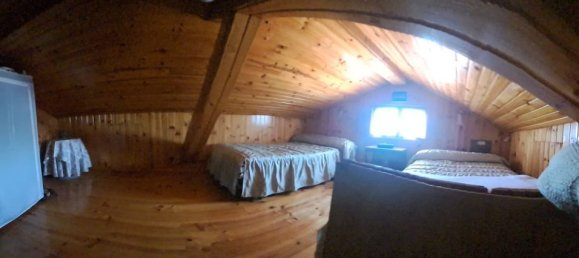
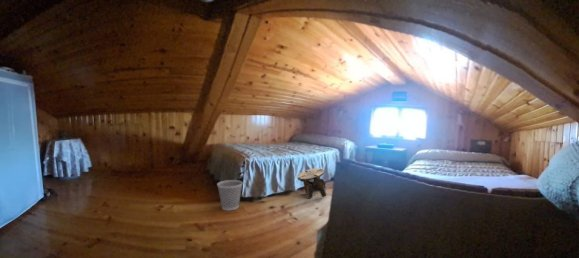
+ wastebasket [216,179,244,212]
+ stool [296,167,328,199]
